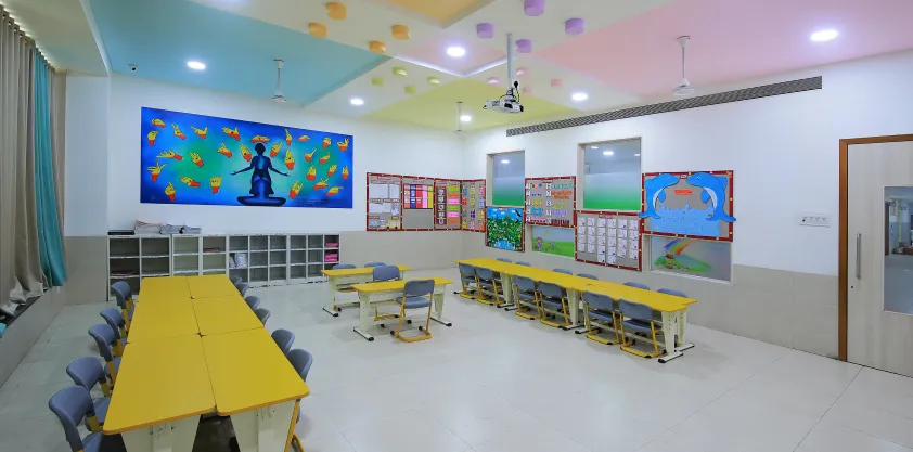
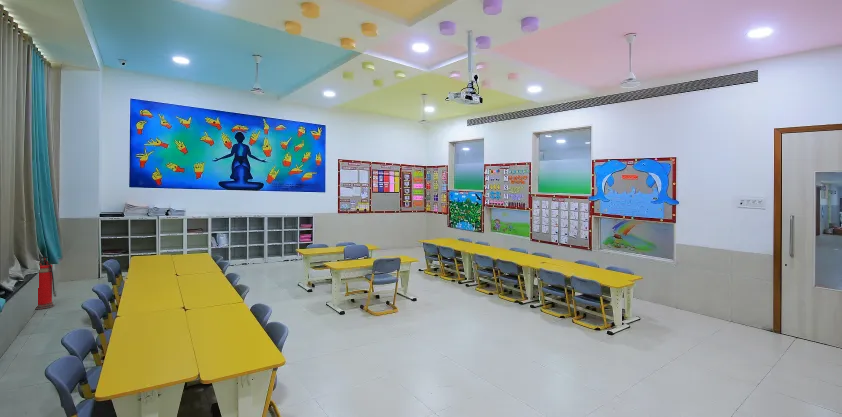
+ fire extinguisher [34,255,57,310]
